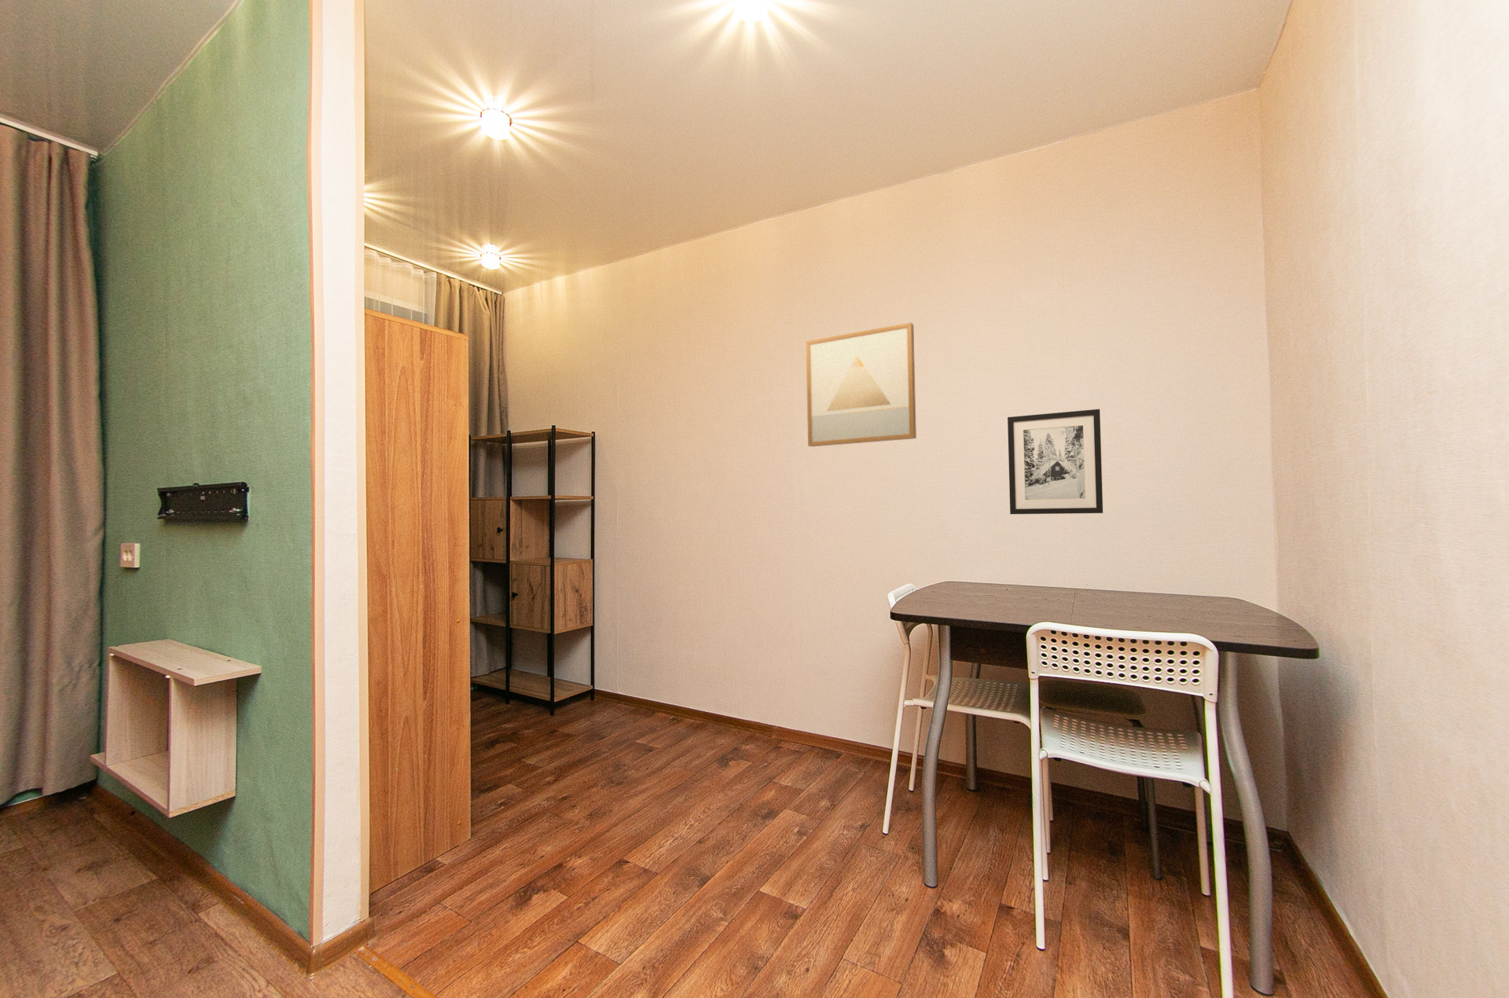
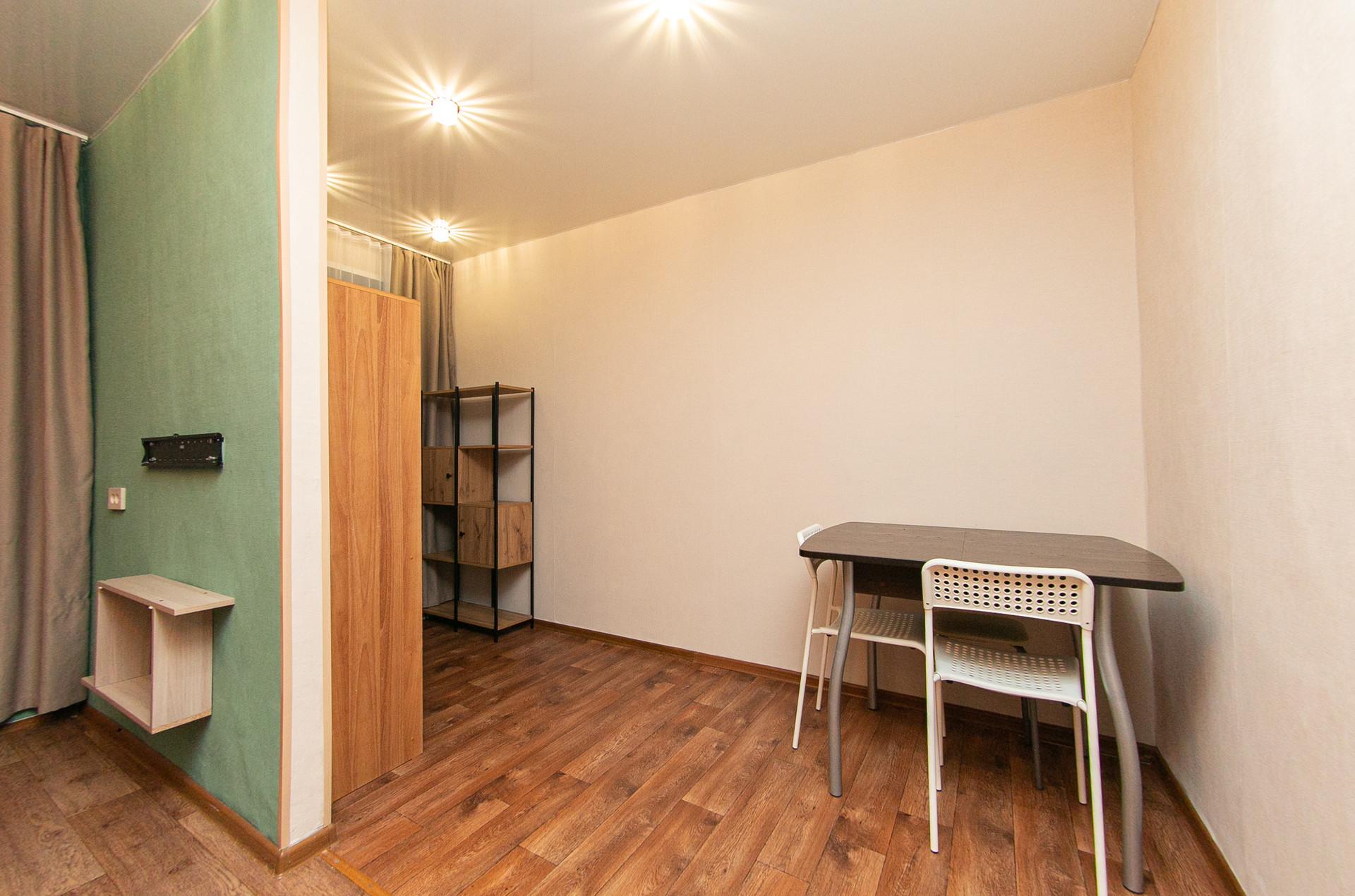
- wall art [1007,409,1104,515]
- wall art [805,322,918,447]
